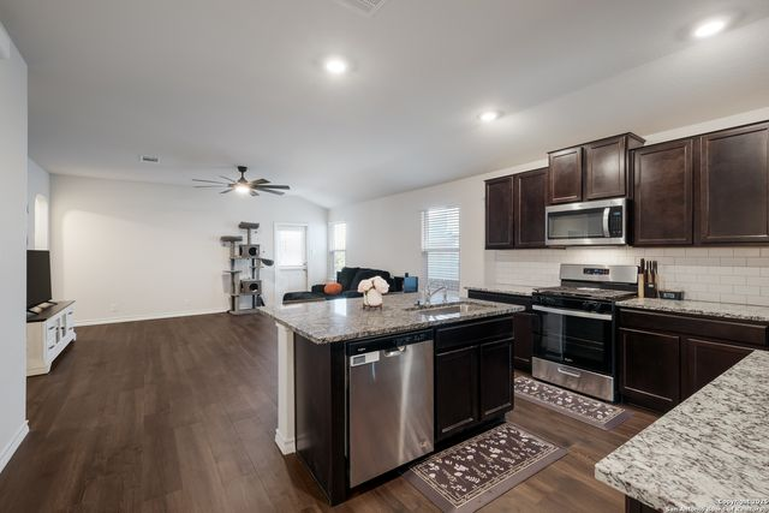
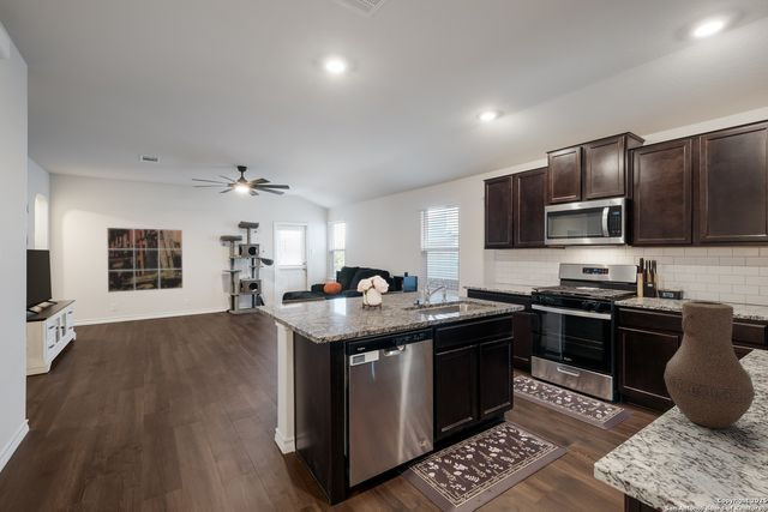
+ vase [662,300,756,429]
+ wall art [107,227,184,294]
